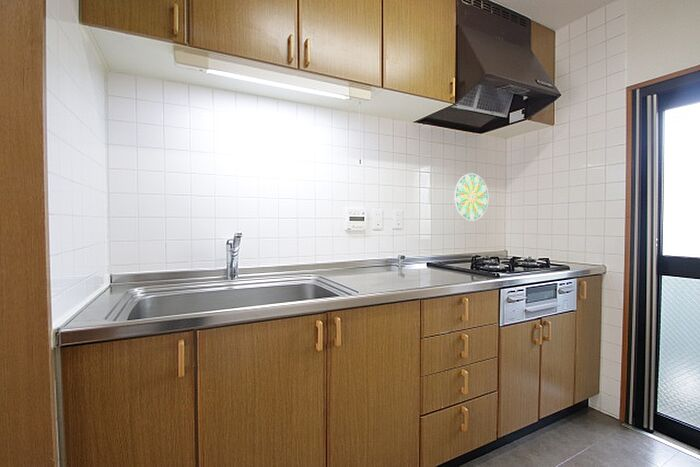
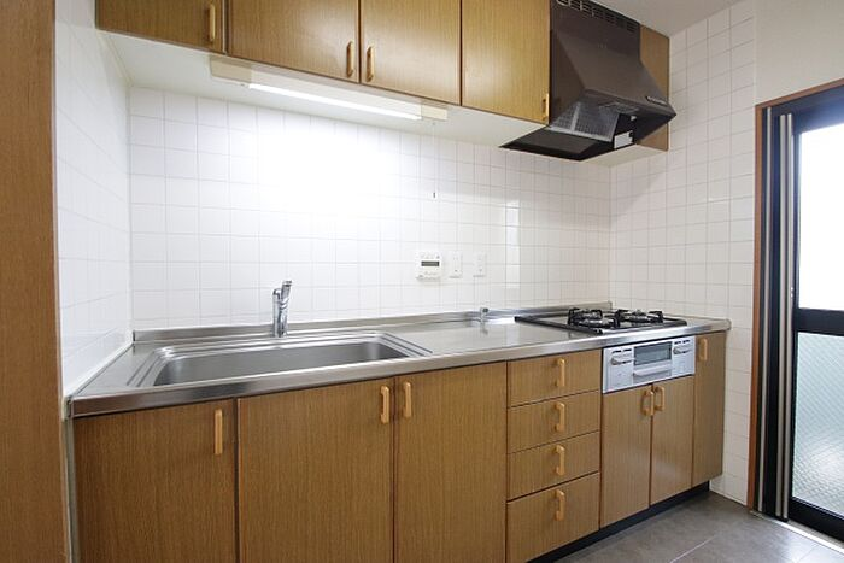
- decorative plate [453,172,489,222]
